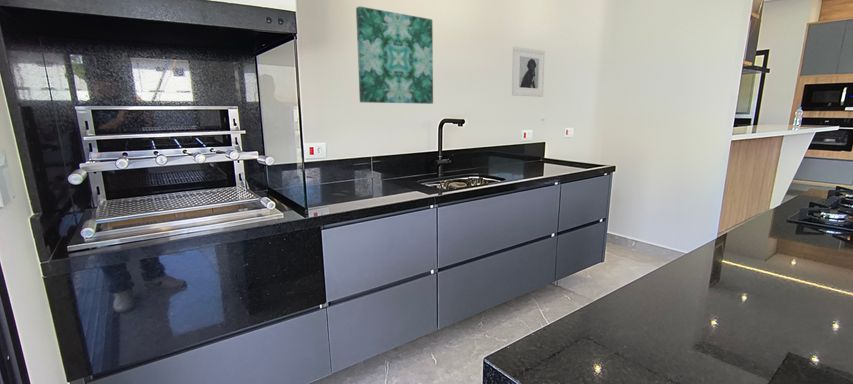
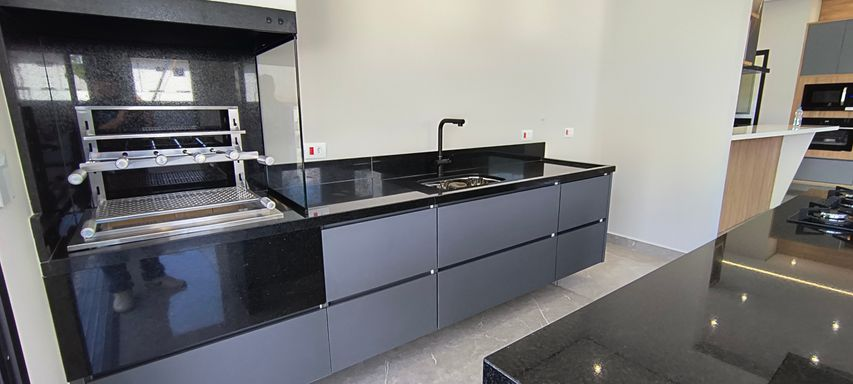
- wall art [355,5,434,105]
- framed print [511,46,546,98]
